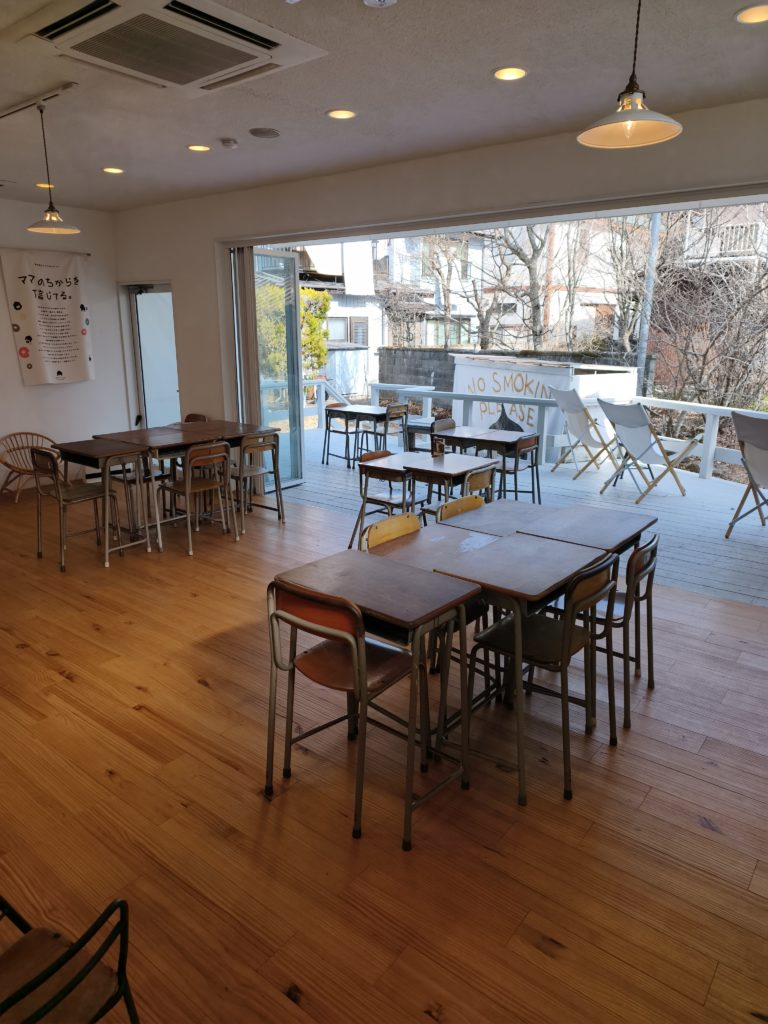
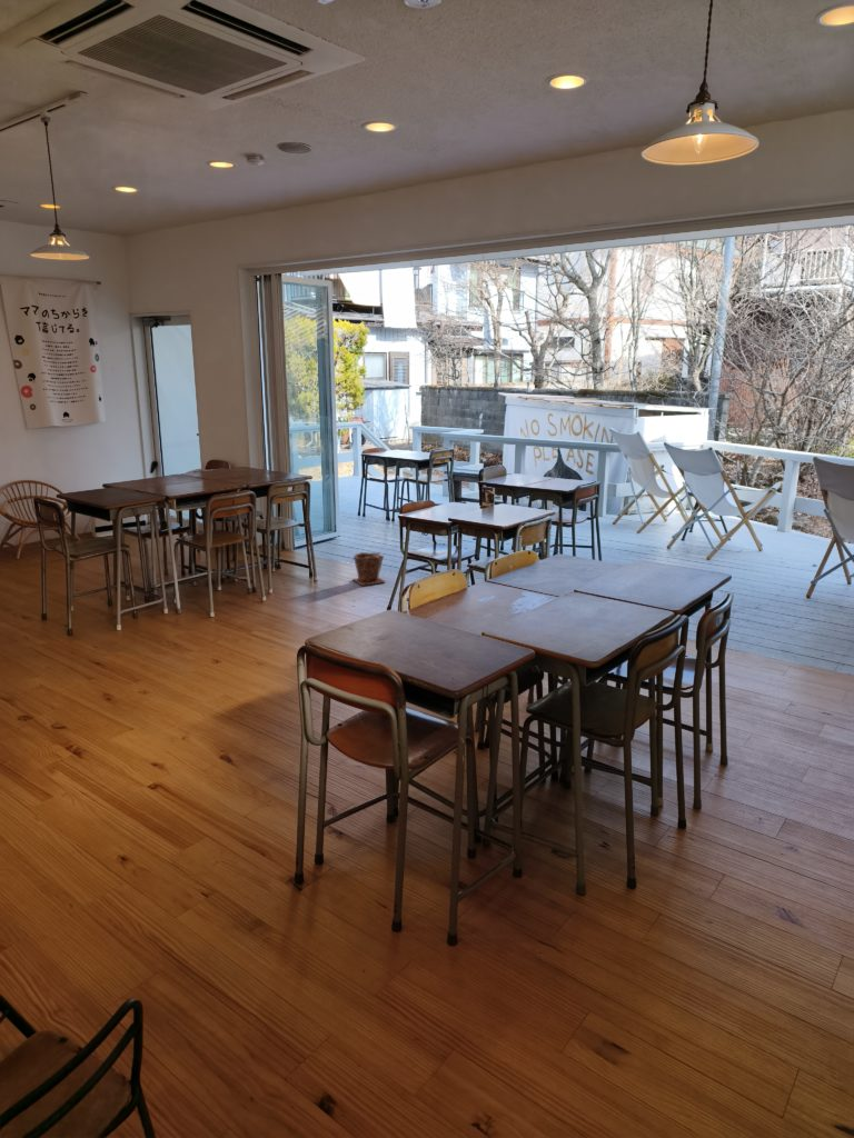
+ plant pot [351,551,387,587]
